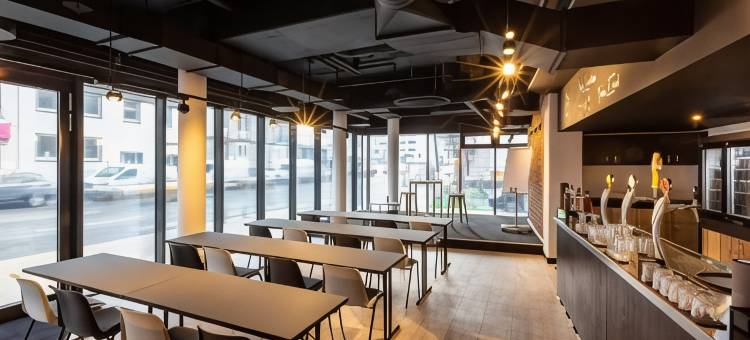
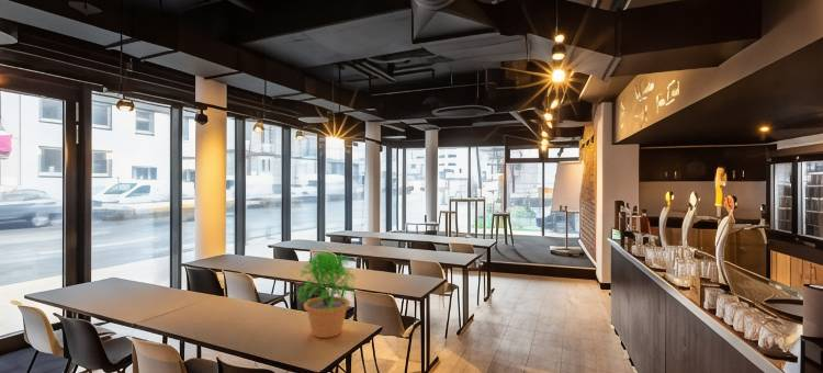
+ potted plant [294,250,359,339]
